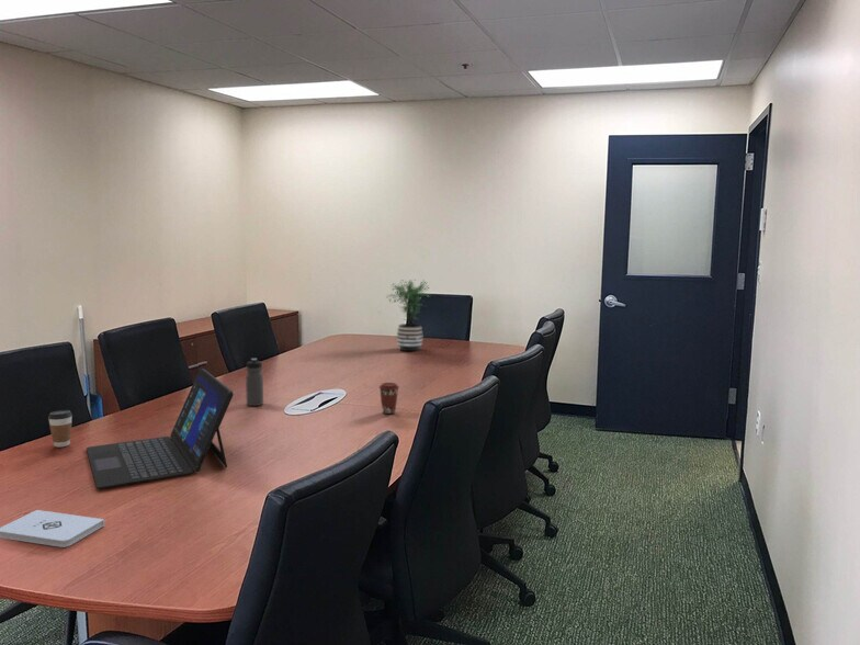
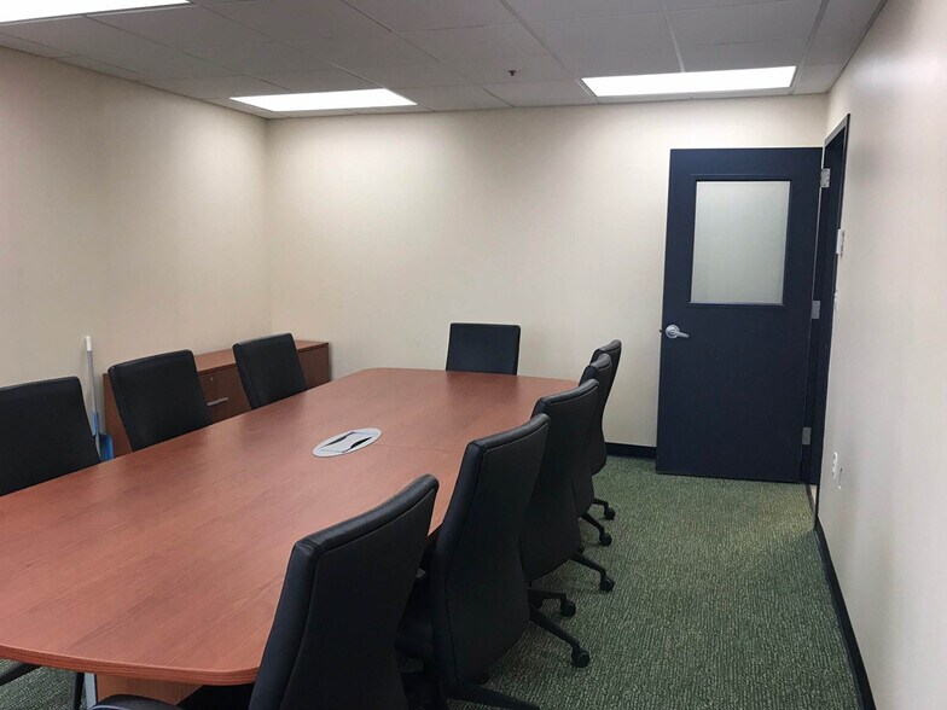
- coffee cup [47,409,73,449]
- coffee cup [377,382,400,415]
- water bottle [245,358,264,407]
- potted plant [385,276,433,352]
- notepad [0,509,105,548]
- laptop [86,367,235,489]
